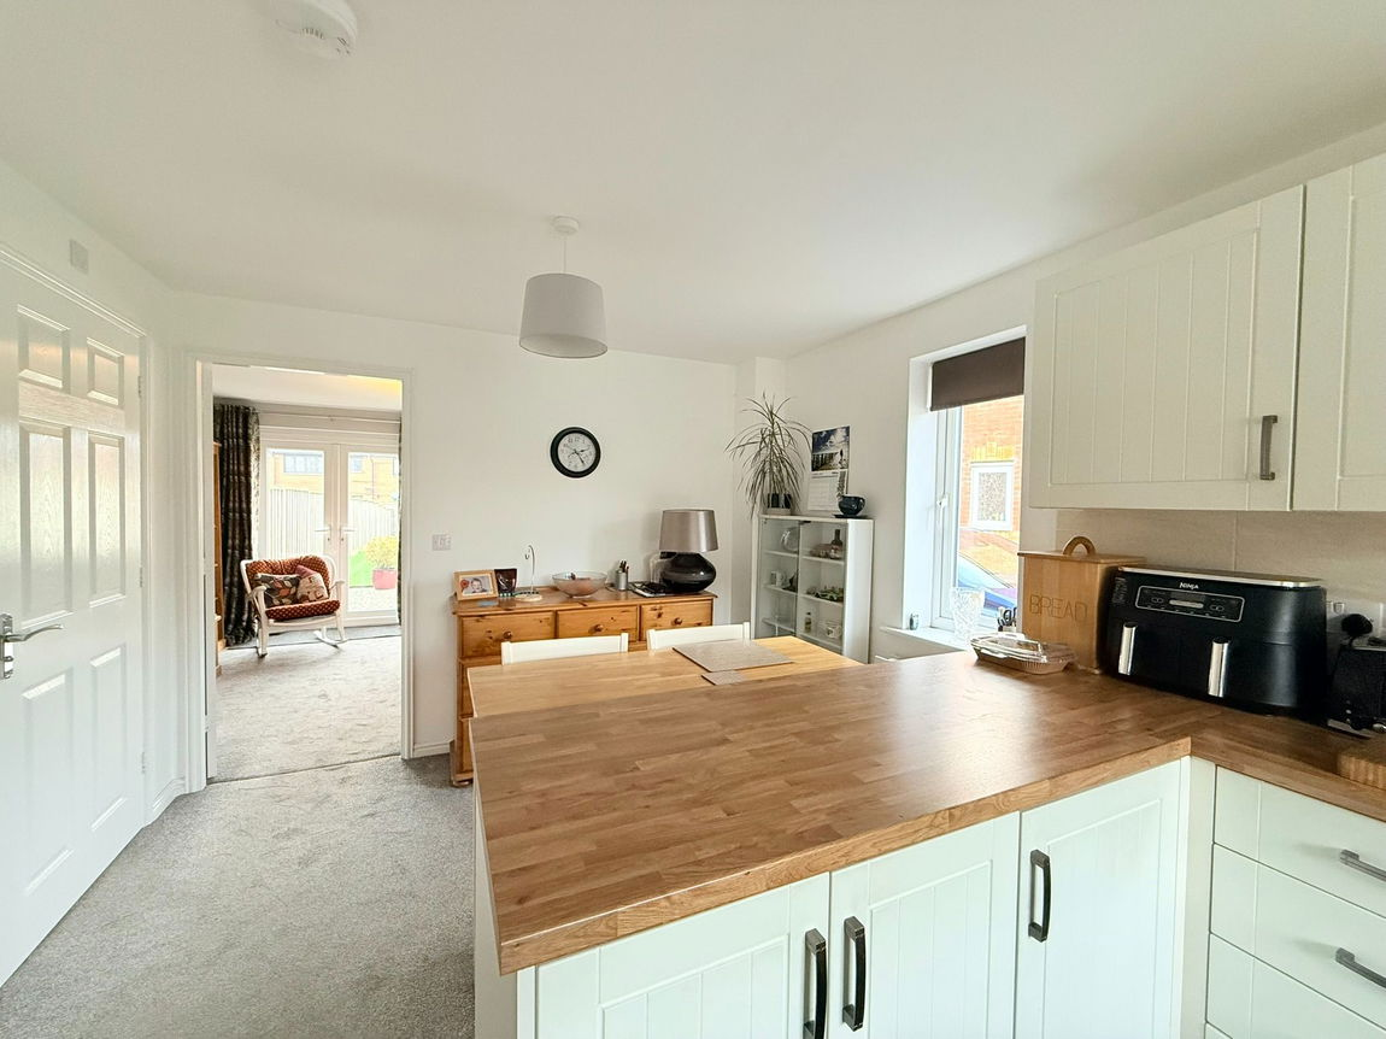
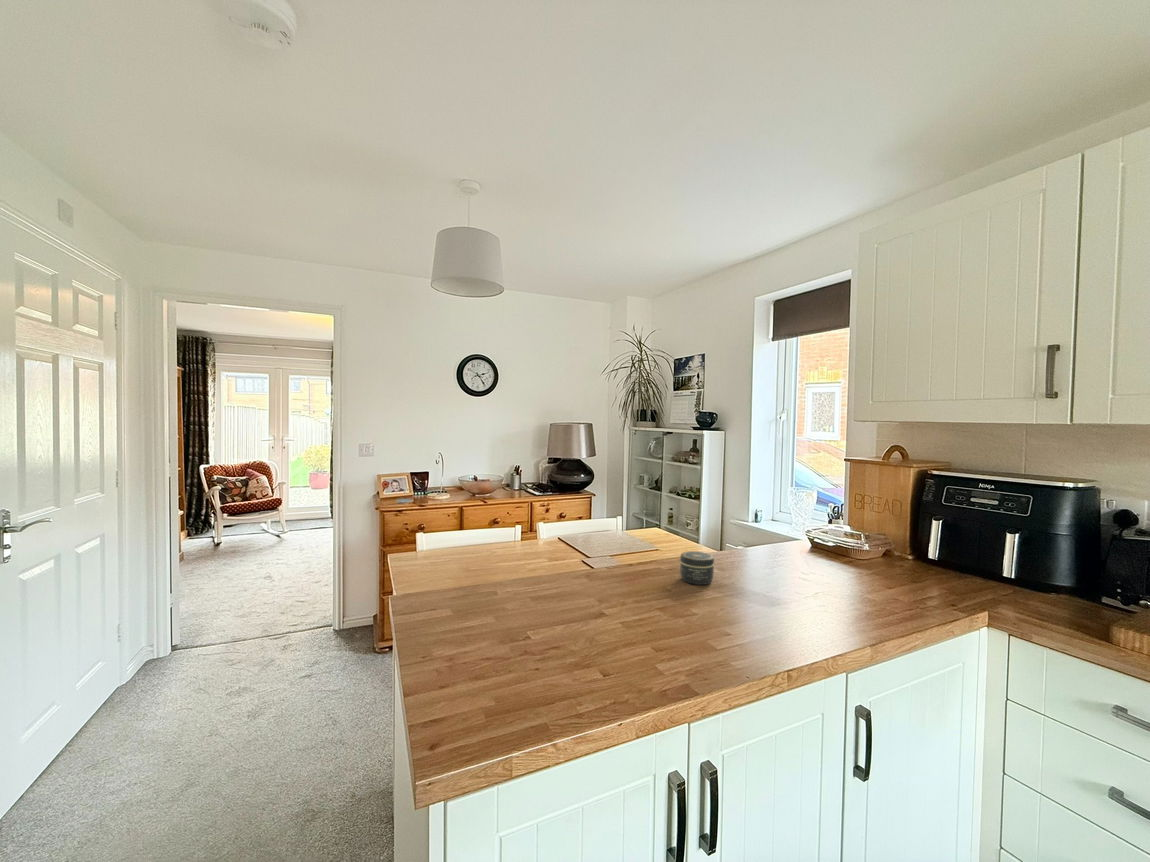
+ jar [679,550,715,586]
